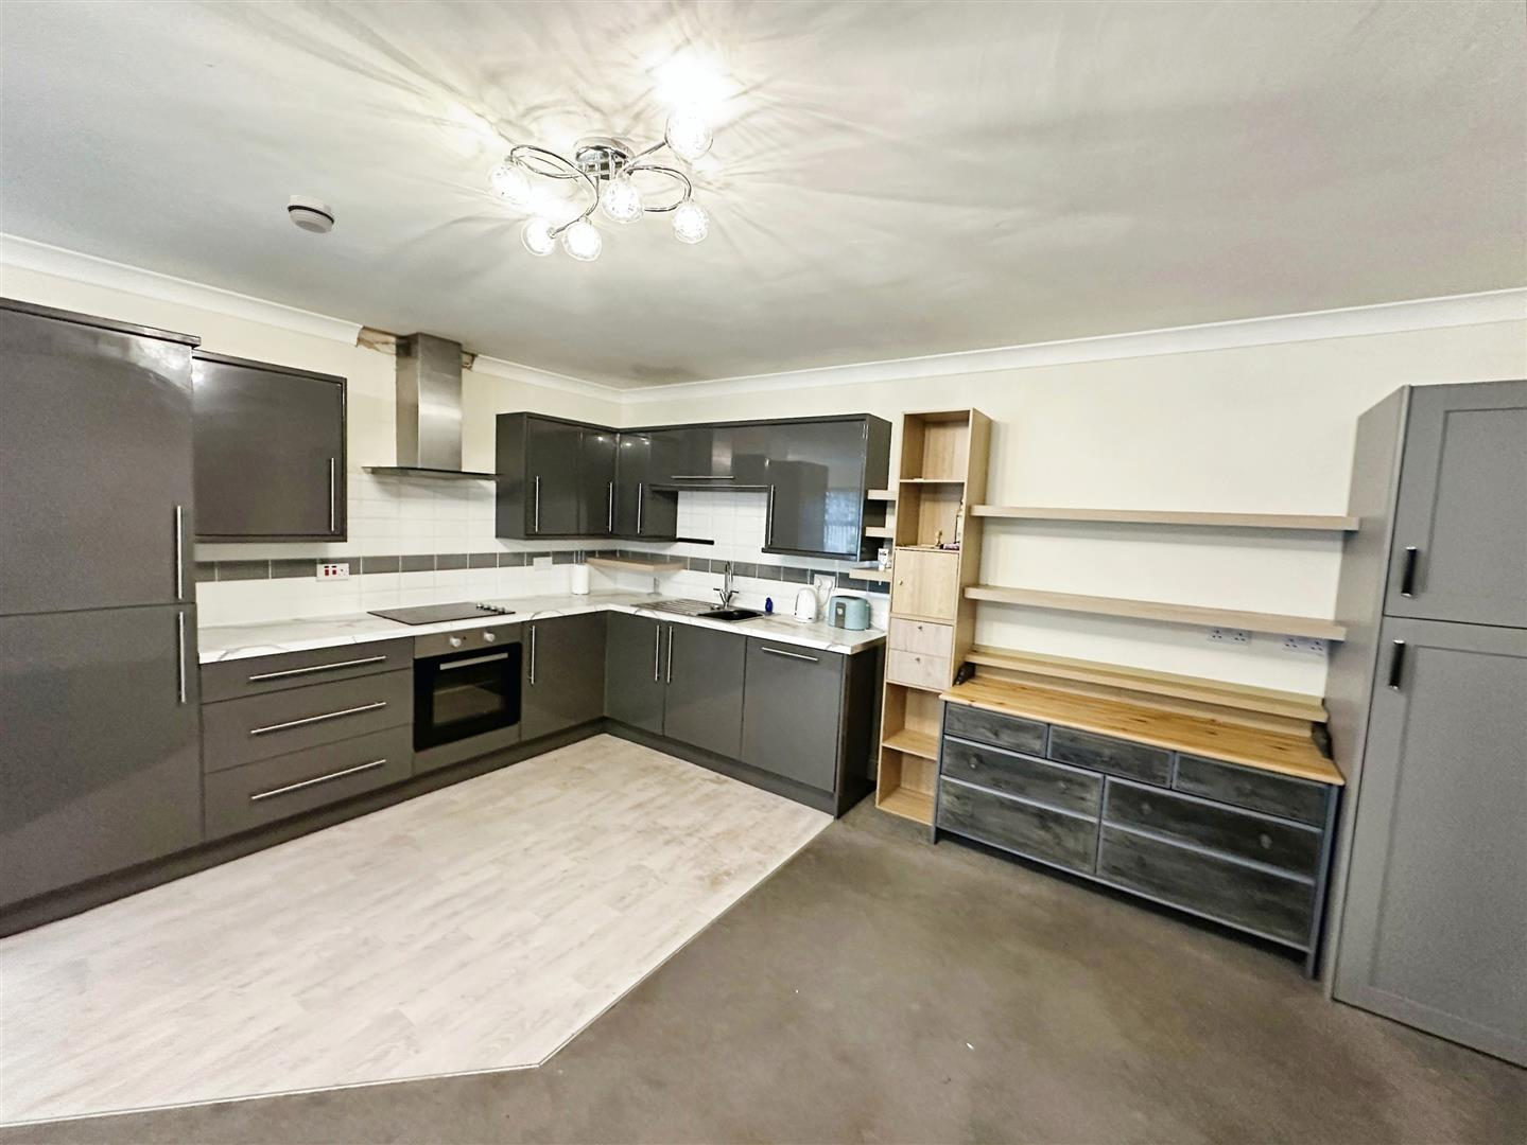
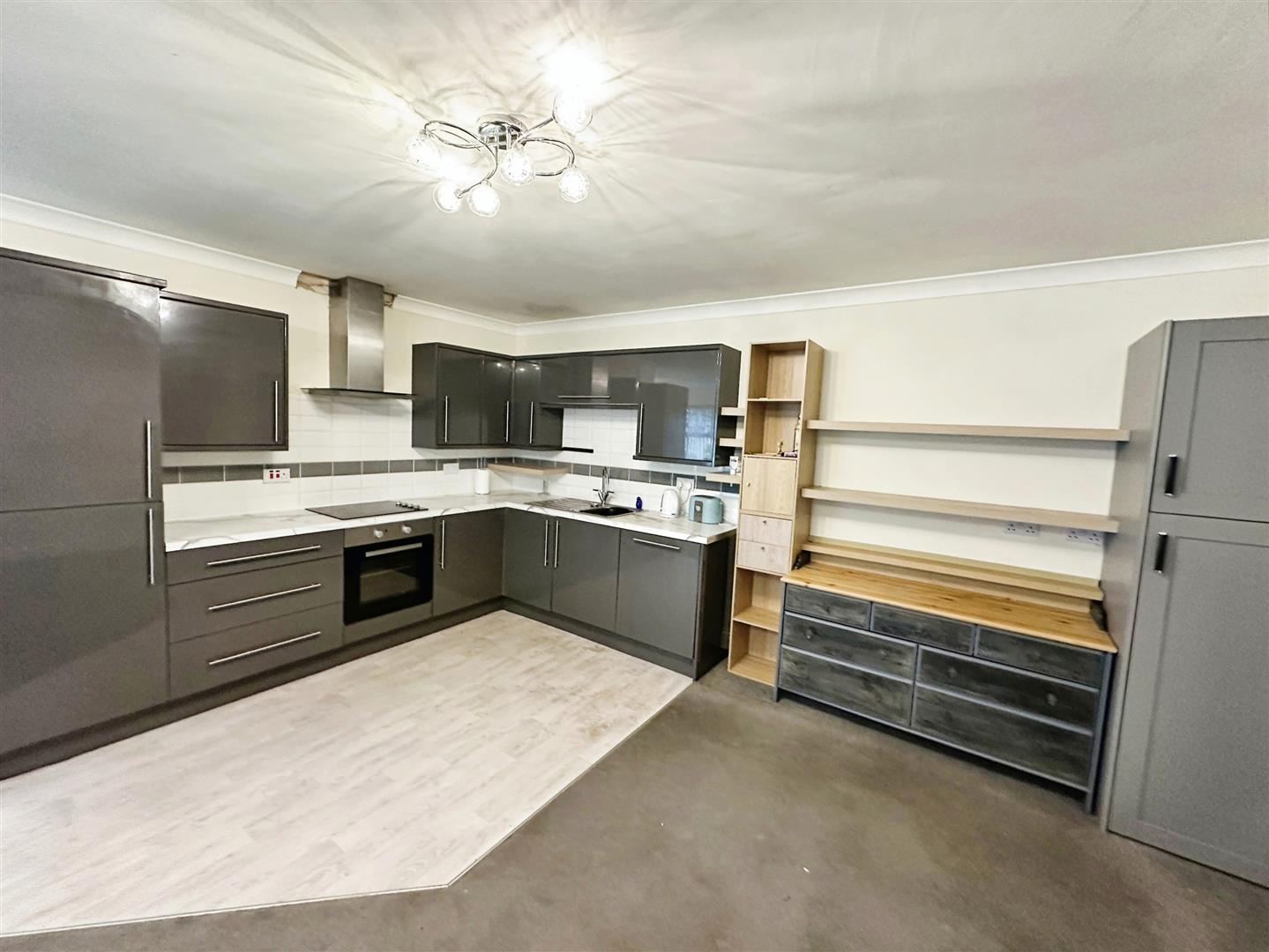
- smoke detector [286,194,336,235]
